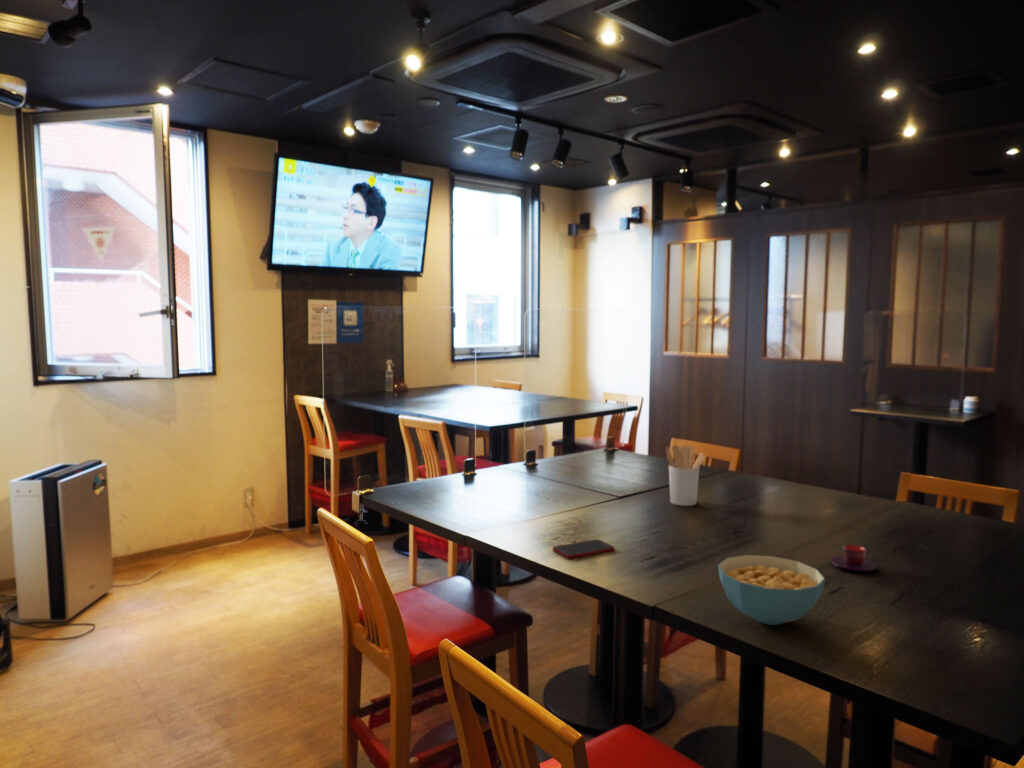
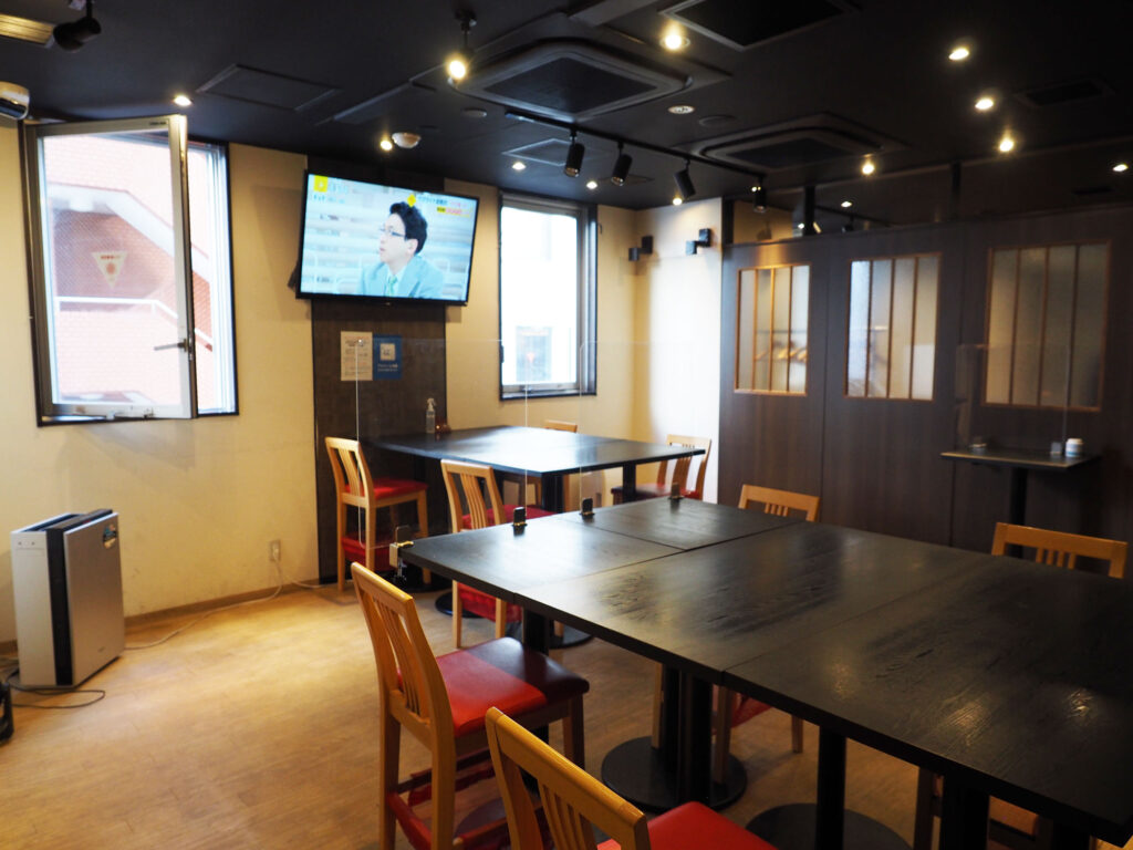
- teacup [830,544,878,572]
- cell phone [552,539,615,560]
- cereal bowl [717,554,826,626]
- utensil holder [665,444,707,507]
